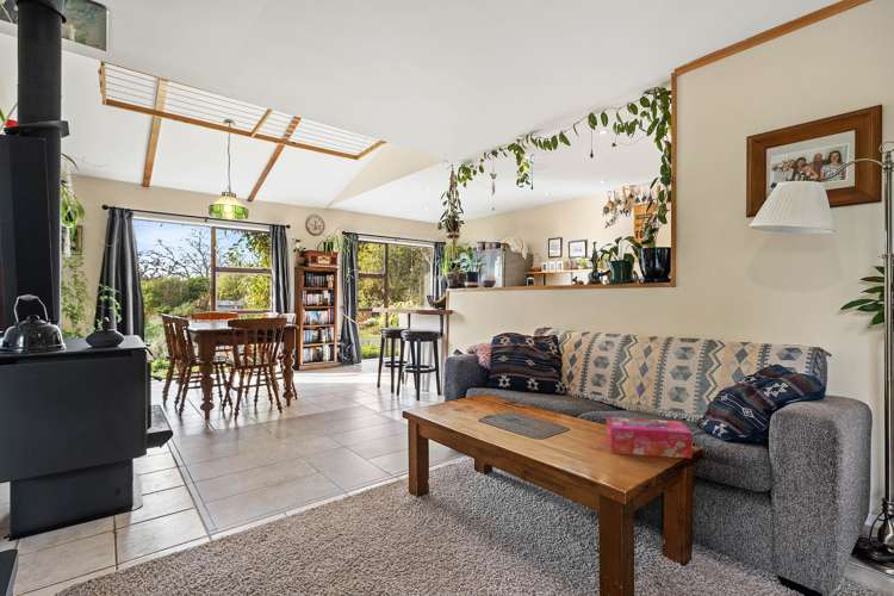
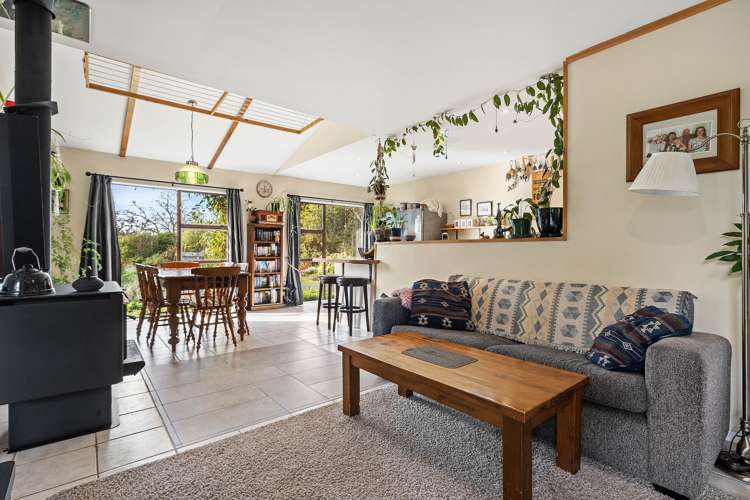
- tissue box [606,416,693,460]
